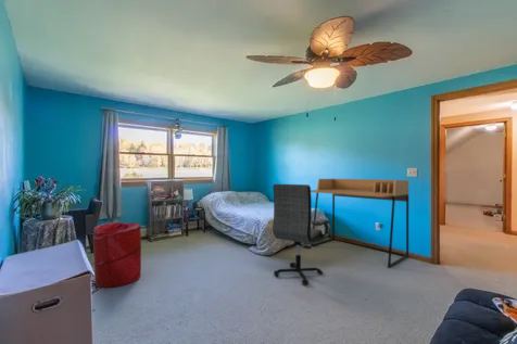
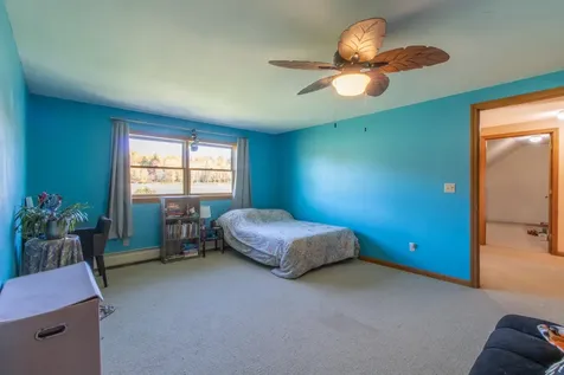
- laundry hamper [92,221,142,289]
- office chair [272,183,330,285]
- desk [310,178,409,268]
